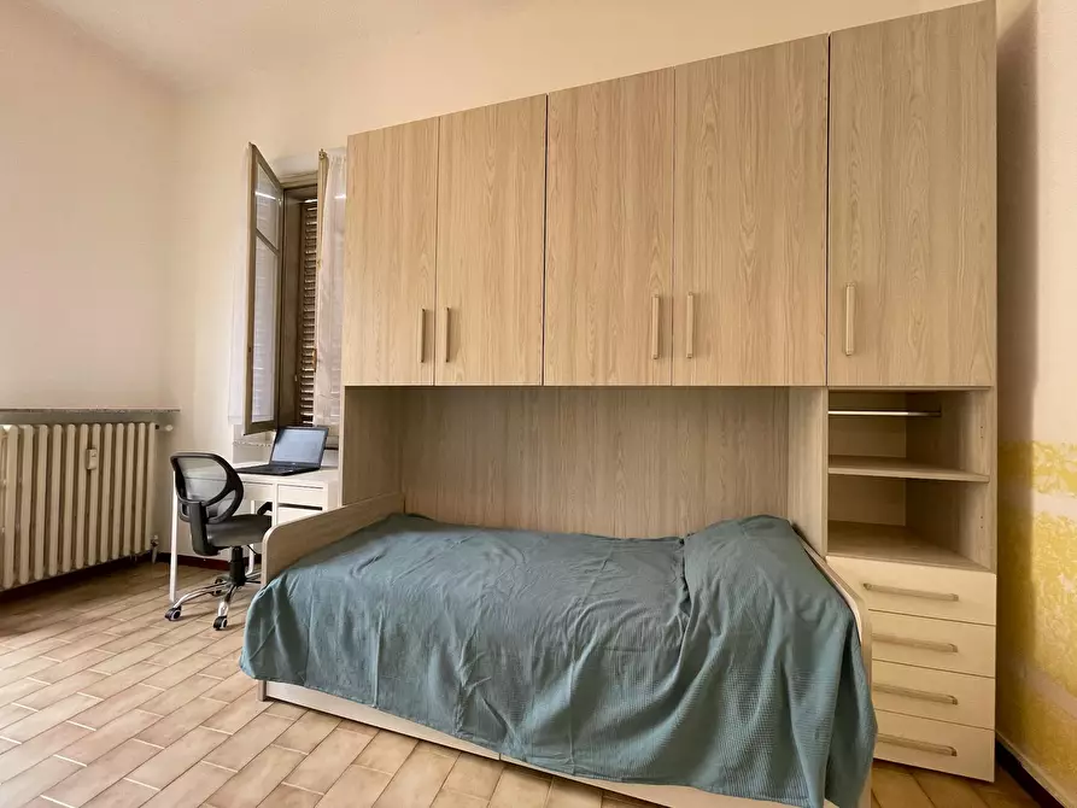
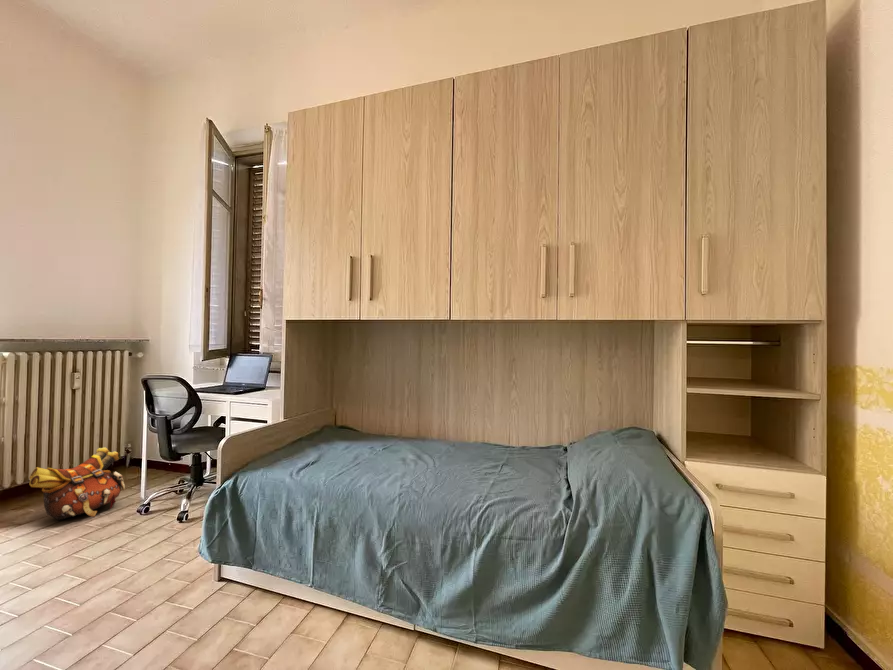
+ backpack [28,447,126,521]
